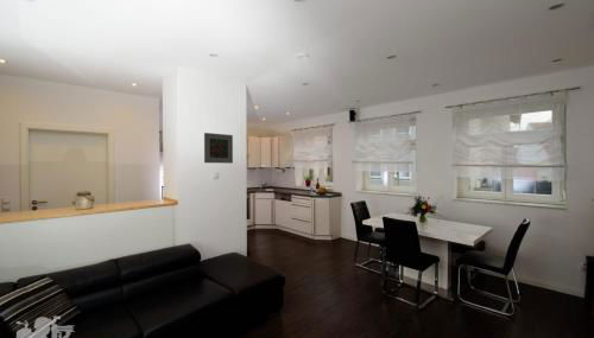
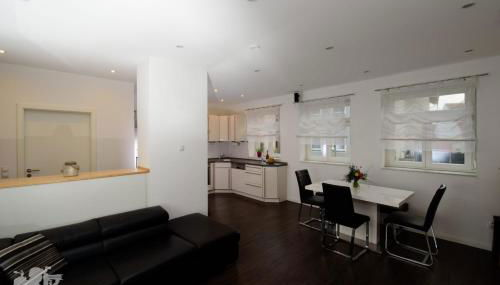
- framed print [203,132,234,165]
